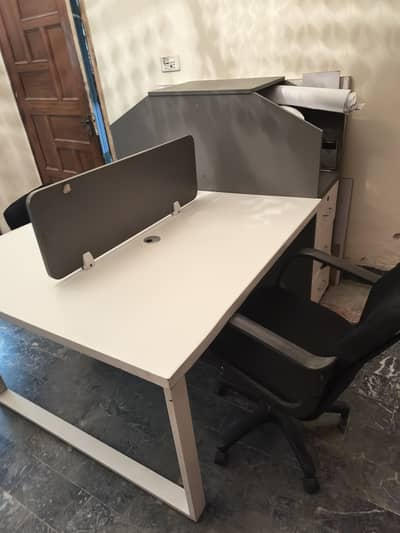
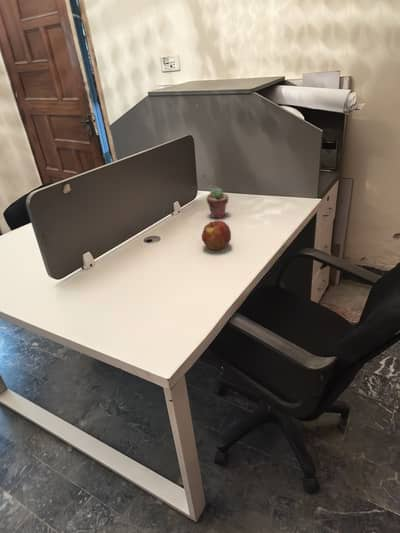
+ apple [201,220,232,251]
+ potted succulent [206,186,230,219]
